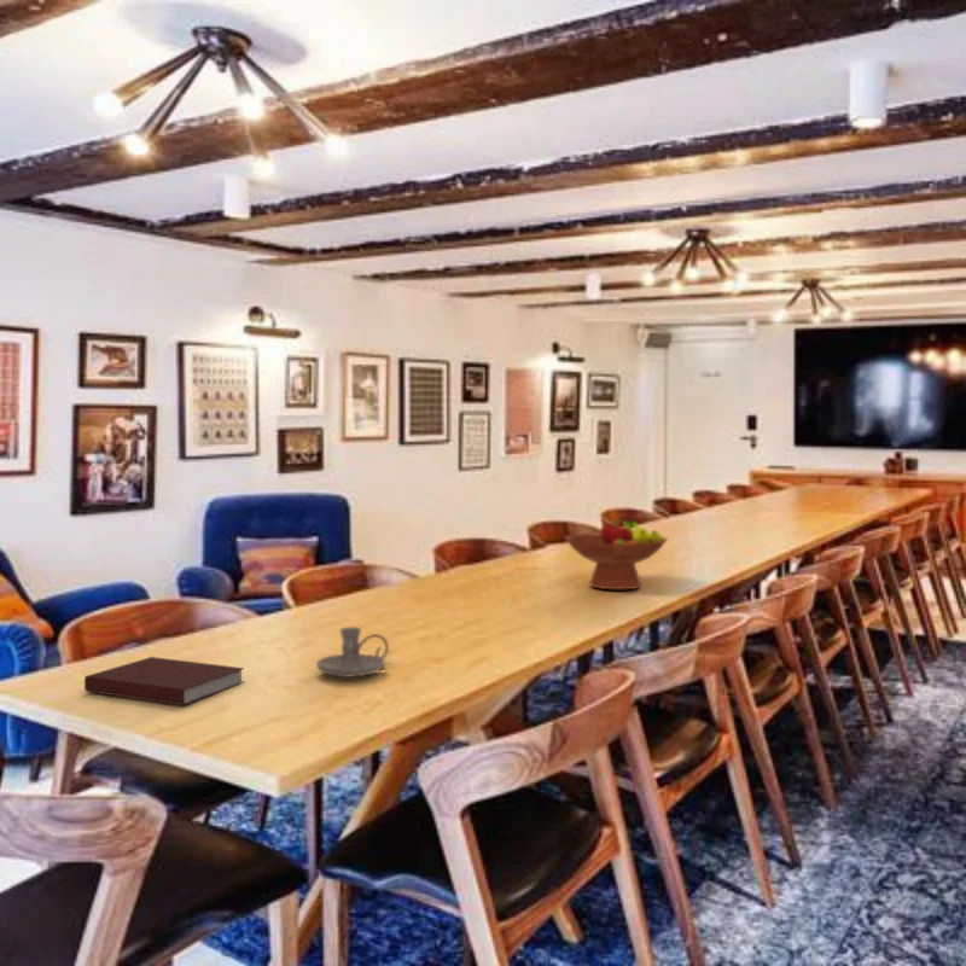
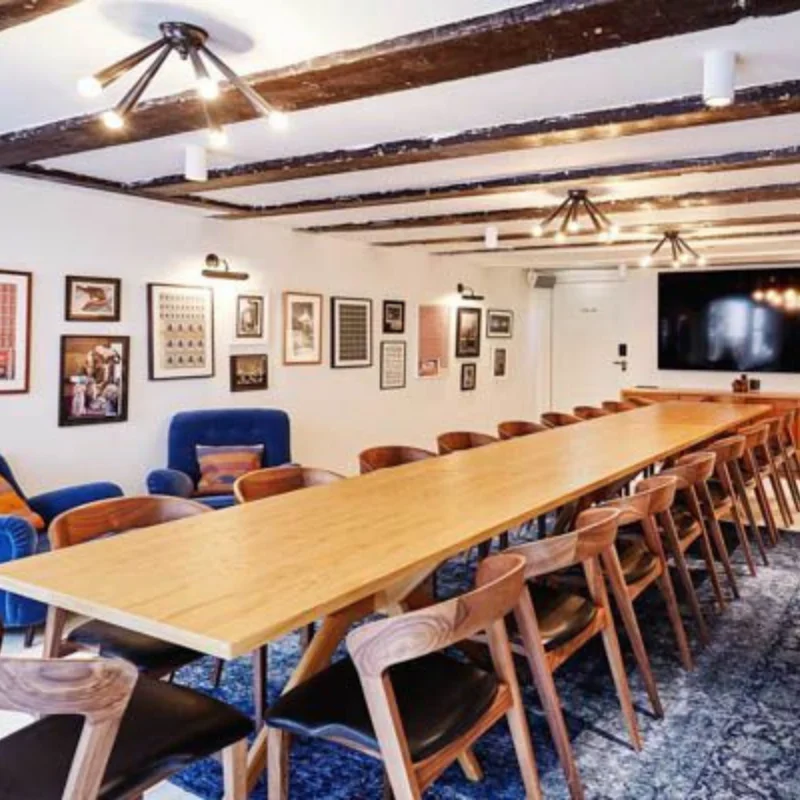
- fruit bowl [564,514,669,592]
- candle holder [315,625,390,679]
- notebook [83,656,245,706]
